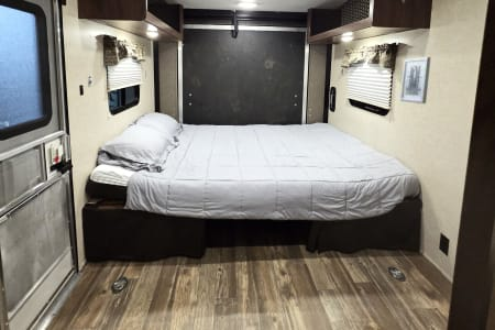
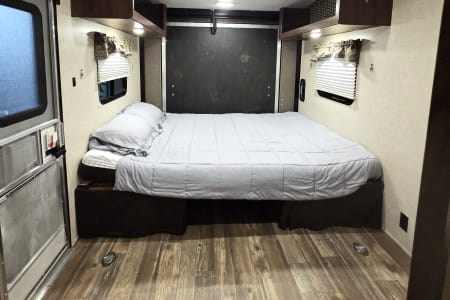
- wall art [399,56,432,105]
